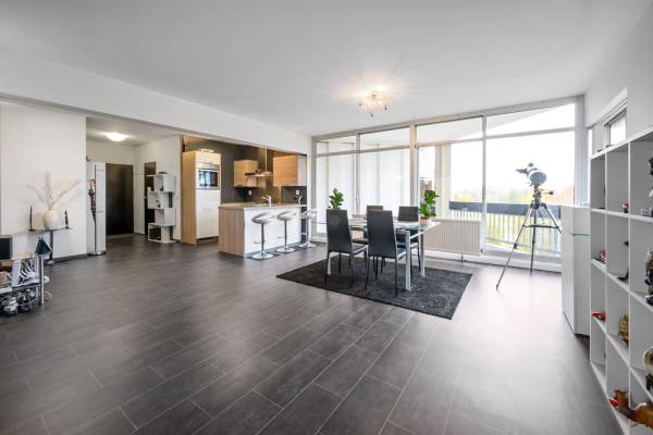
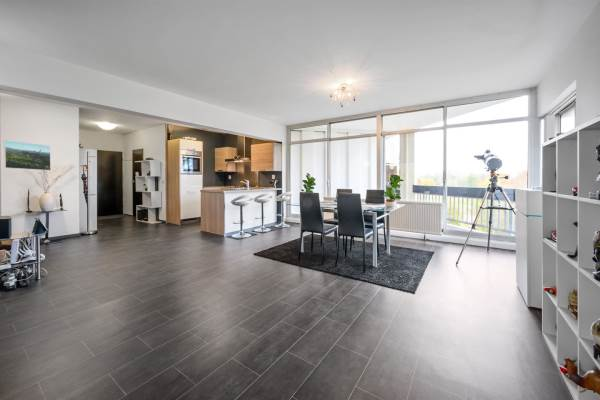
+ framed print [3,140,52,171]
